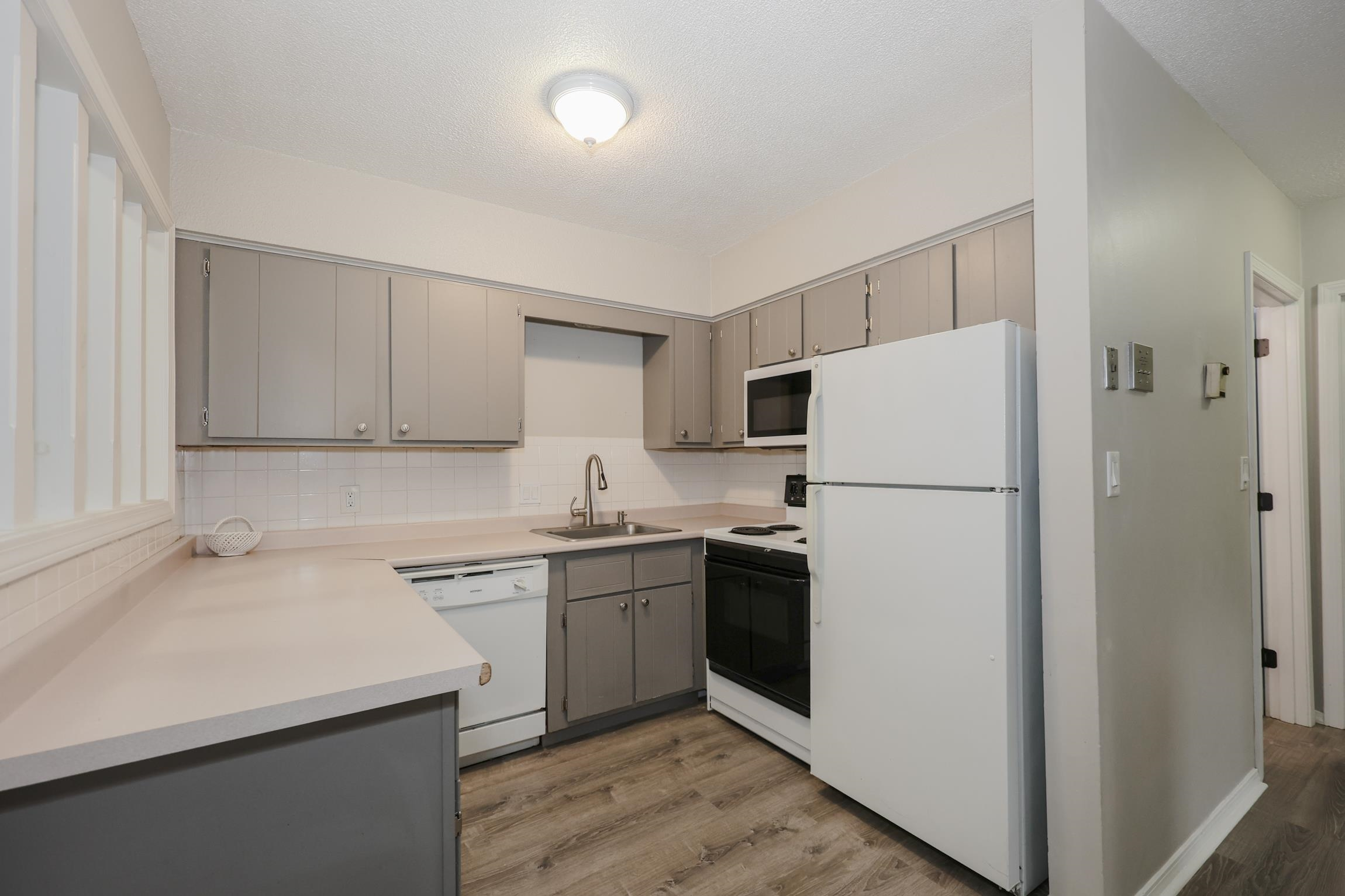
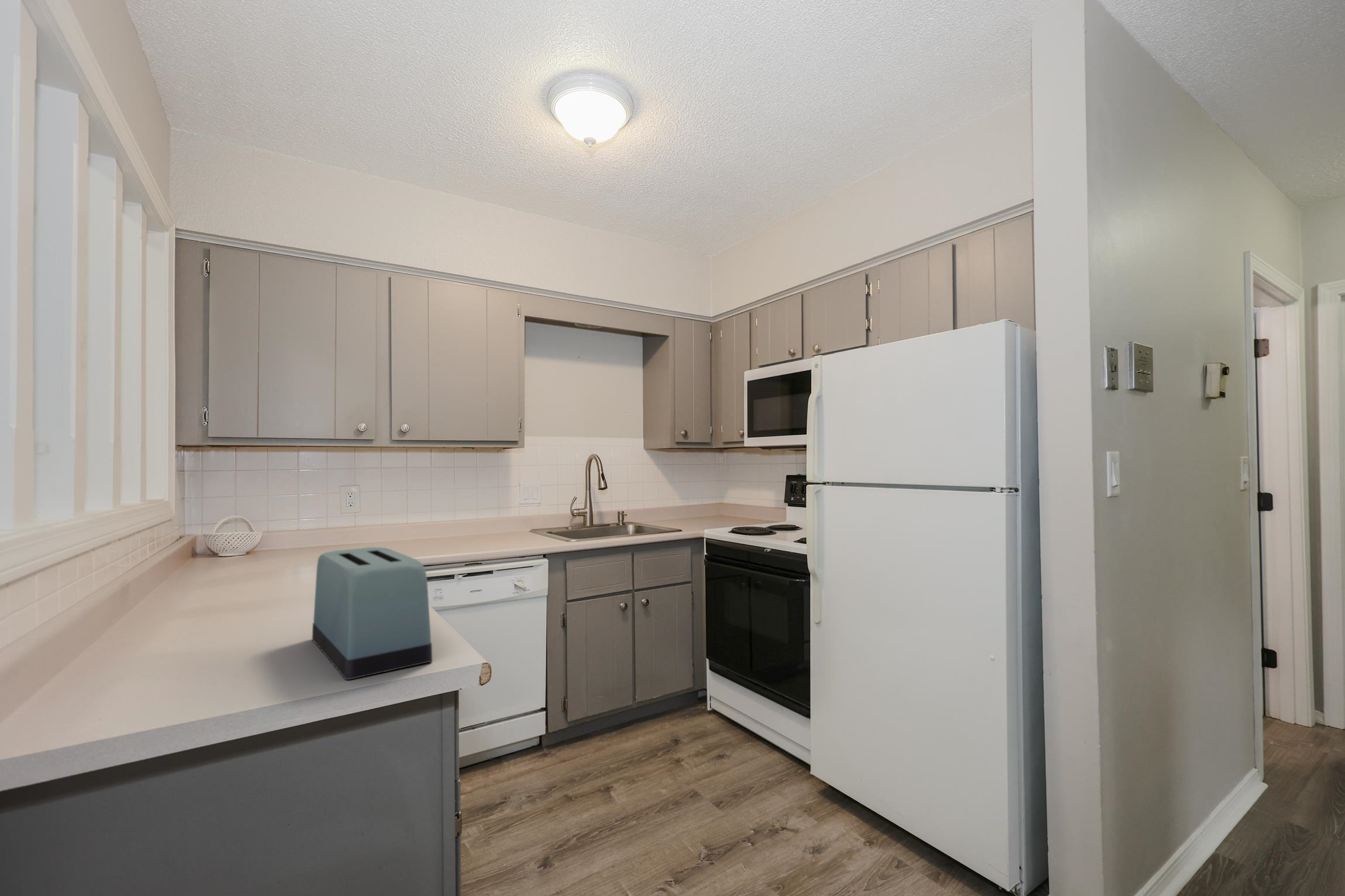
+ toaster [312,546,433,680]
